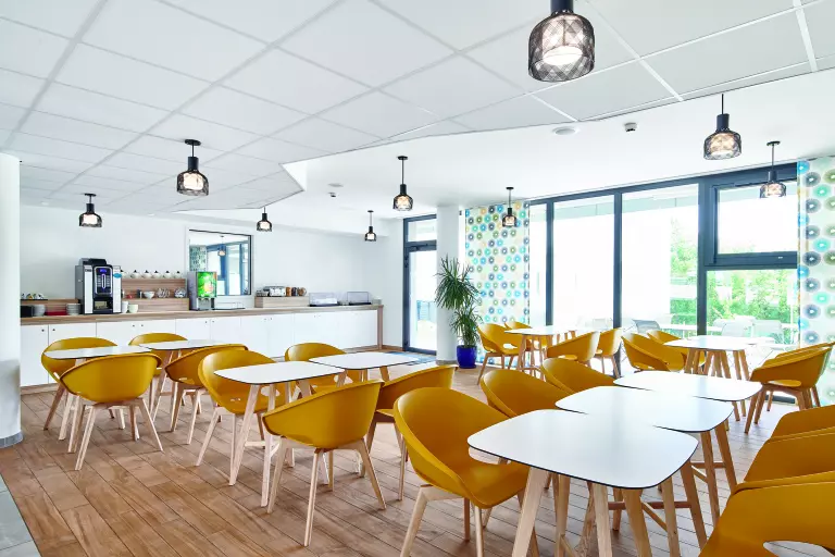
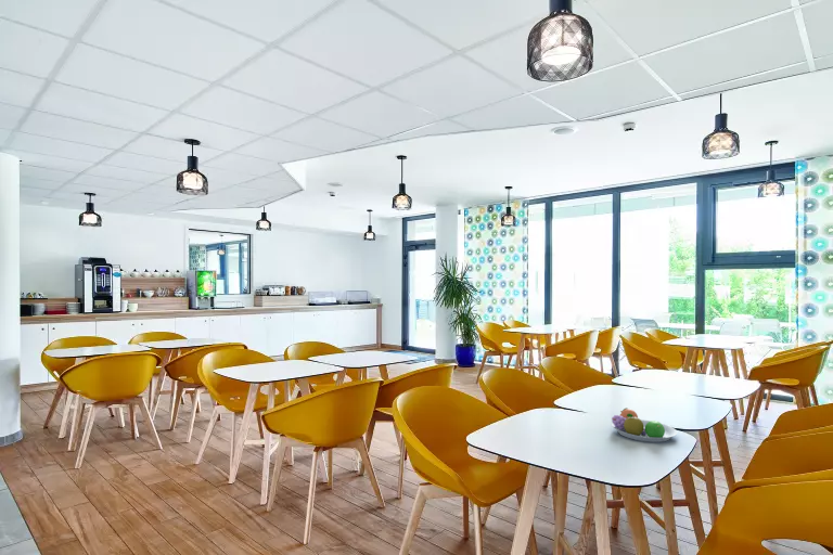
+ fruit bowl [611,406,678,443]
